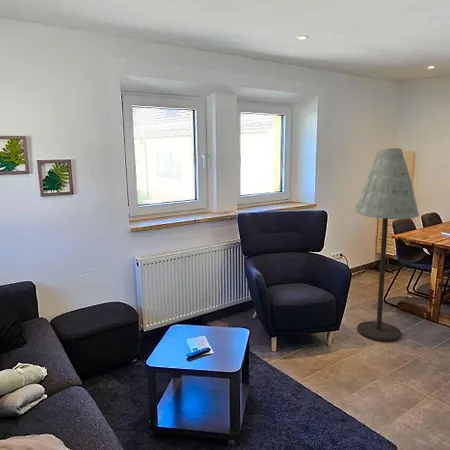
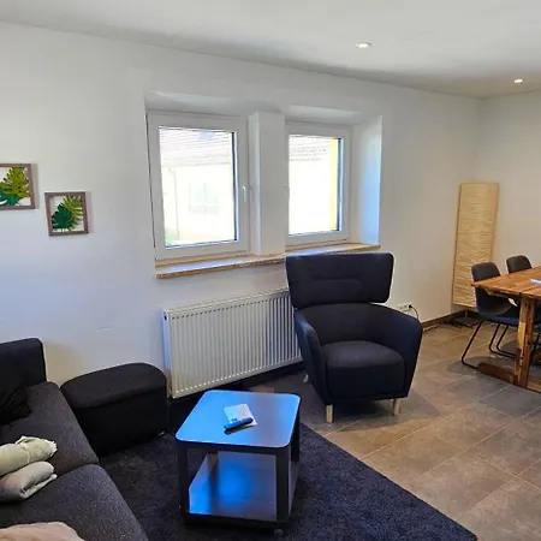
- floor lamp [353,147,420,342]
